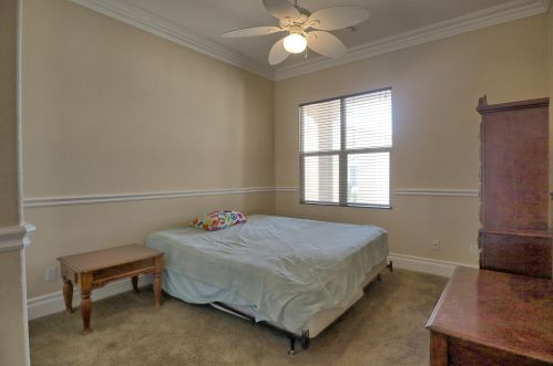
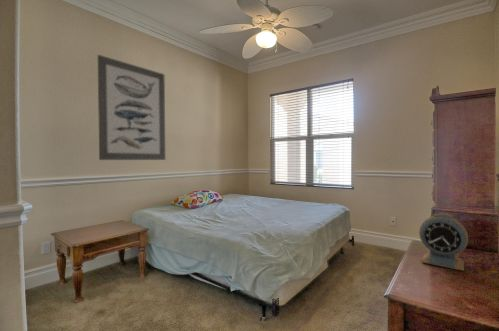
+ wall art [97,54,166,161]
+ alarm clock [418,213,469,272]
